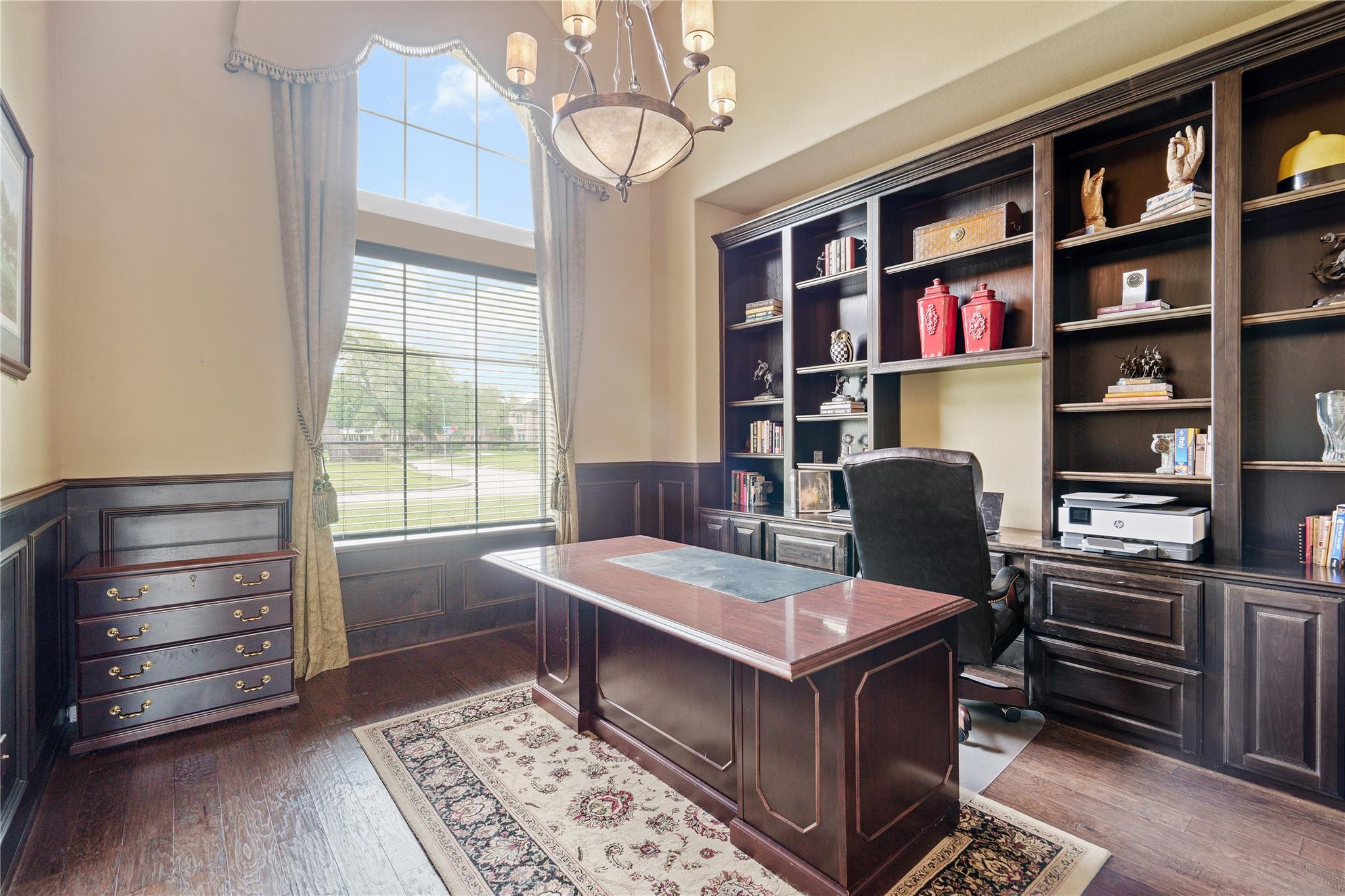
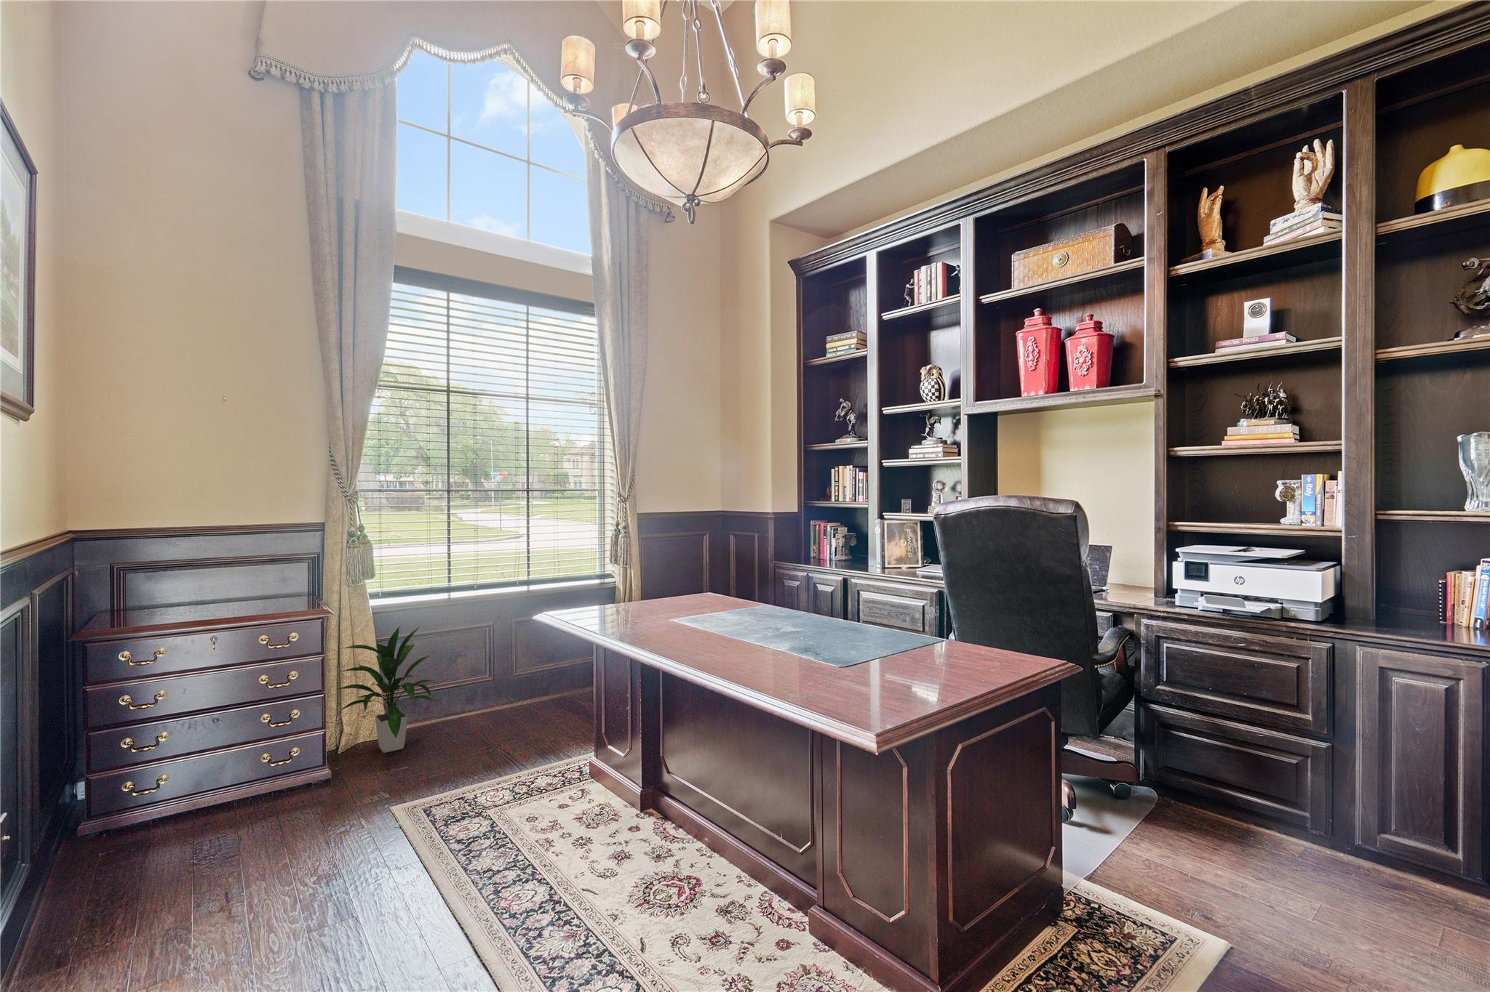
+ indoor plant [333,624,438,754]
